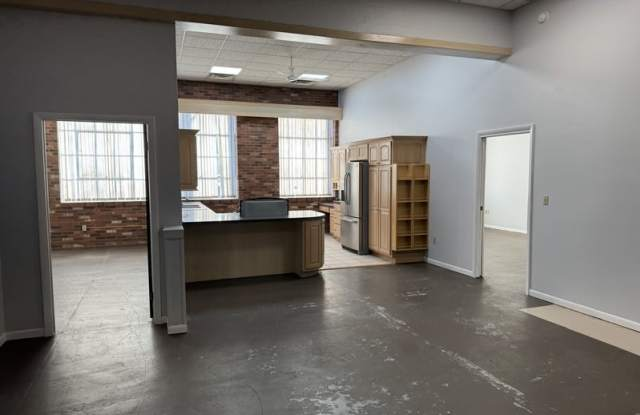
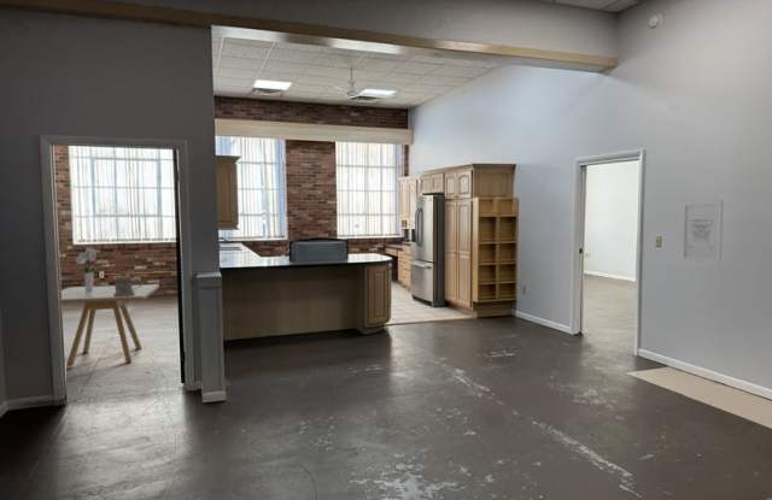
+ wall art [680,200,724,264]
+ dining table [60,283,160,367]
+ bouquet [75,247,98,292]
+ beer mug [113,265,142,296]
